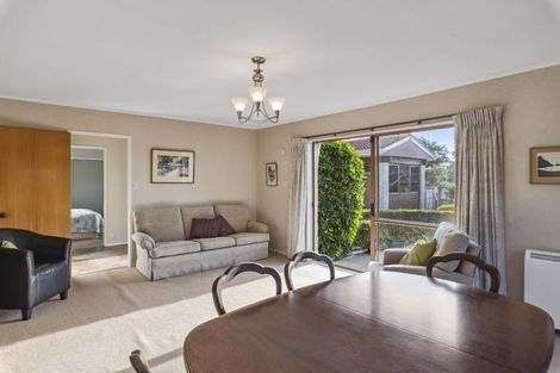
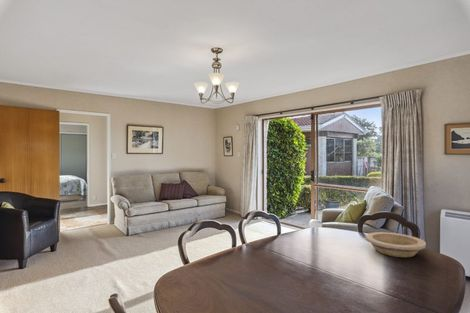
+ bowl [365,231,427,258]
